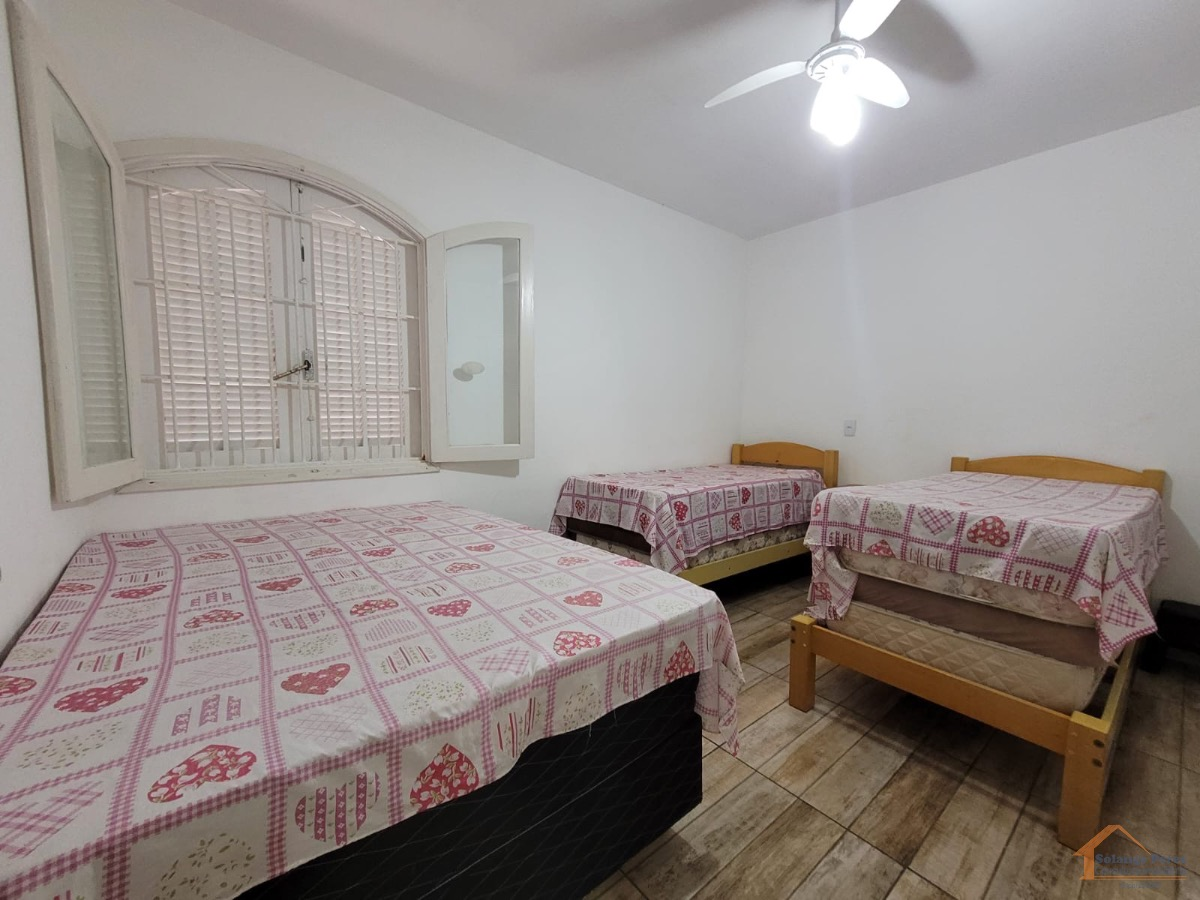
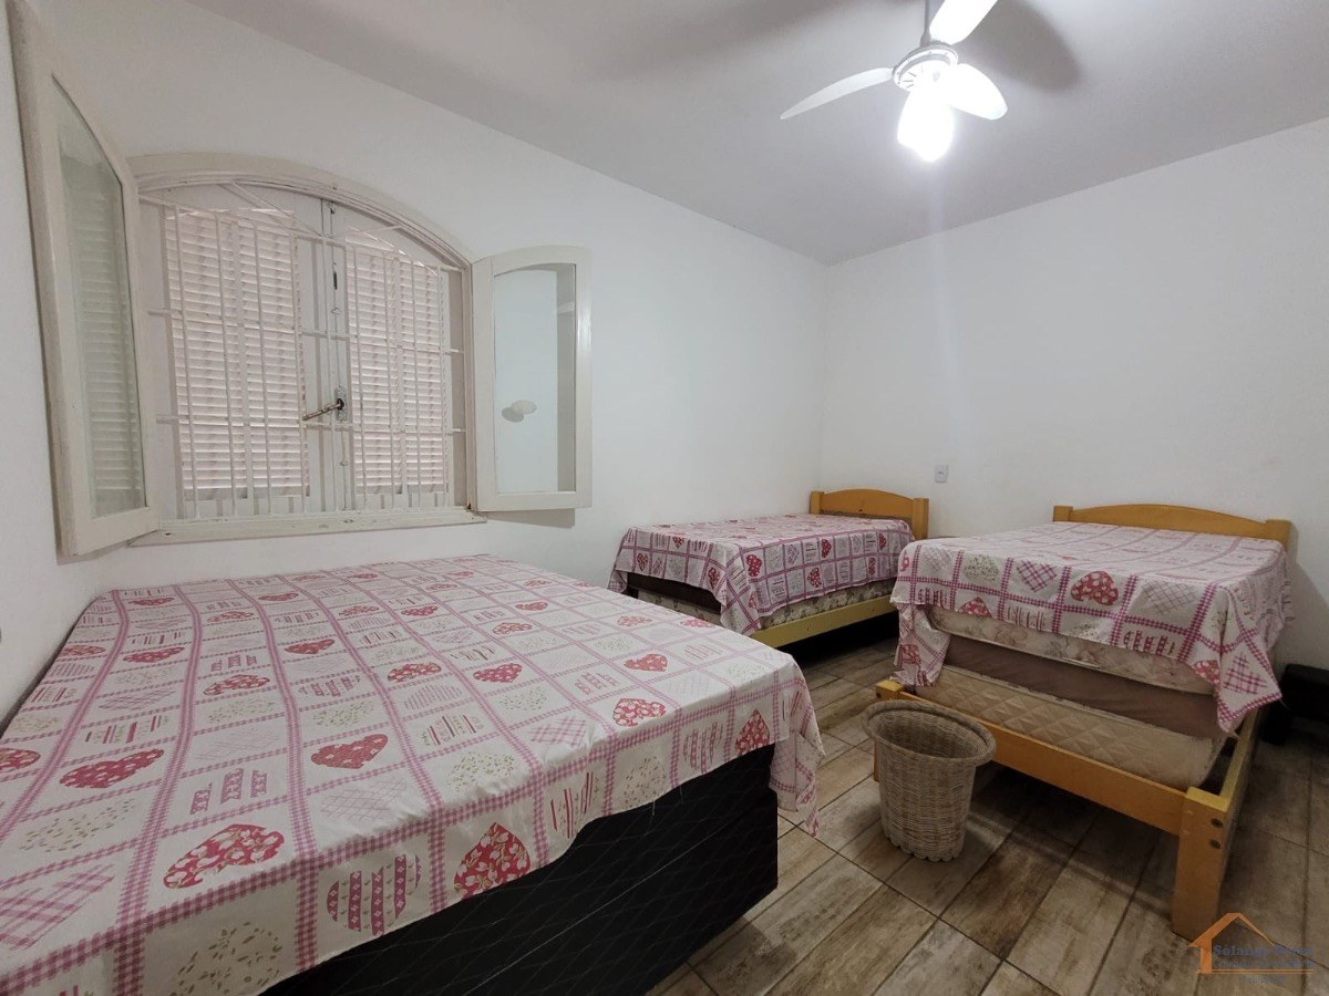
+ basket [859,698,998,863]
